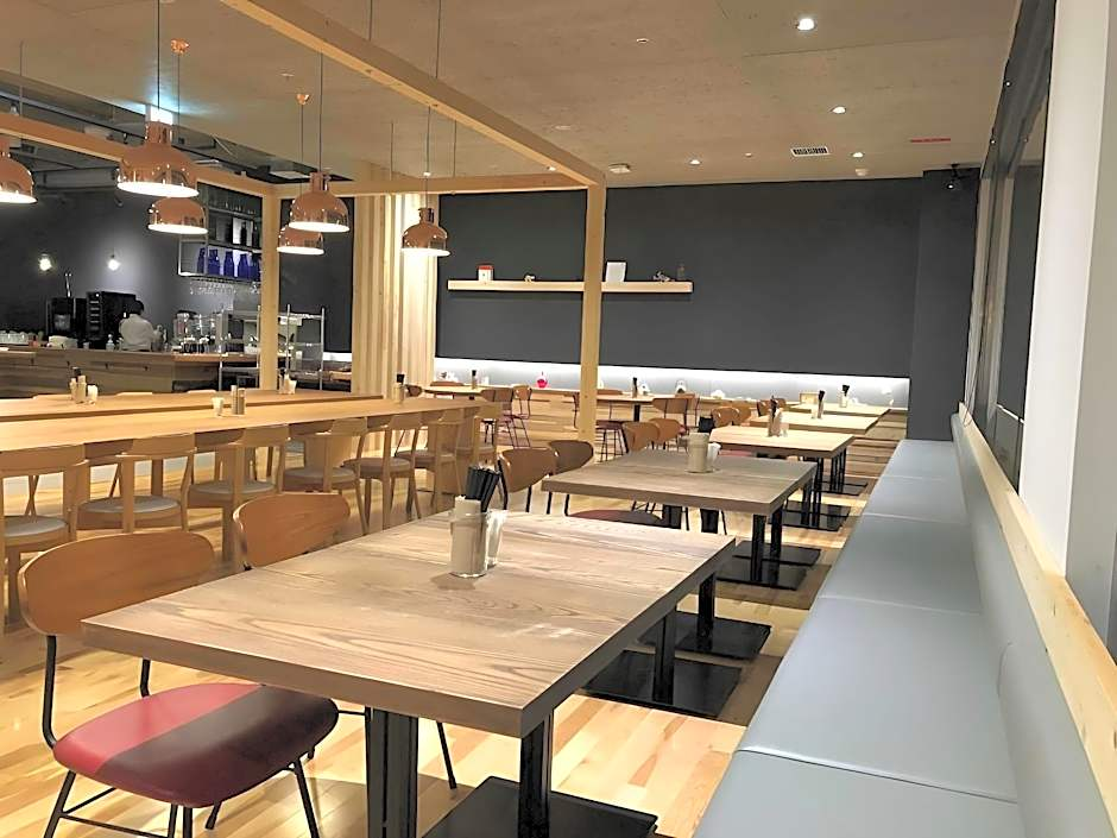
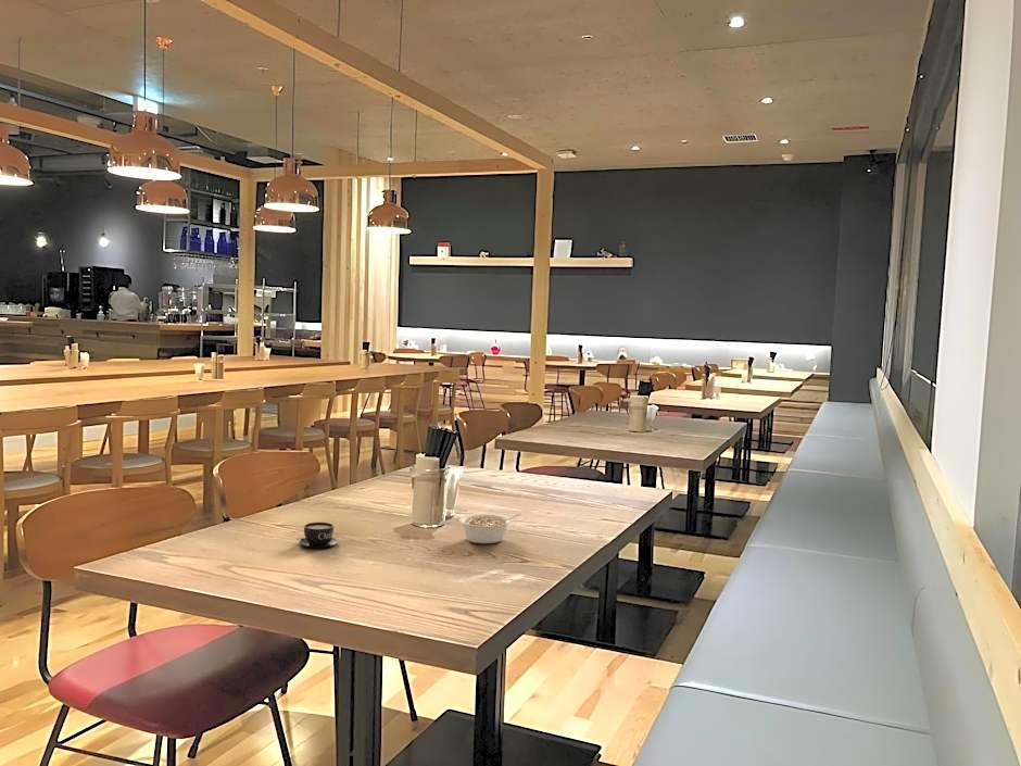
+ legume [458,513,522,544]
+ teacup [295,522,339,549]
